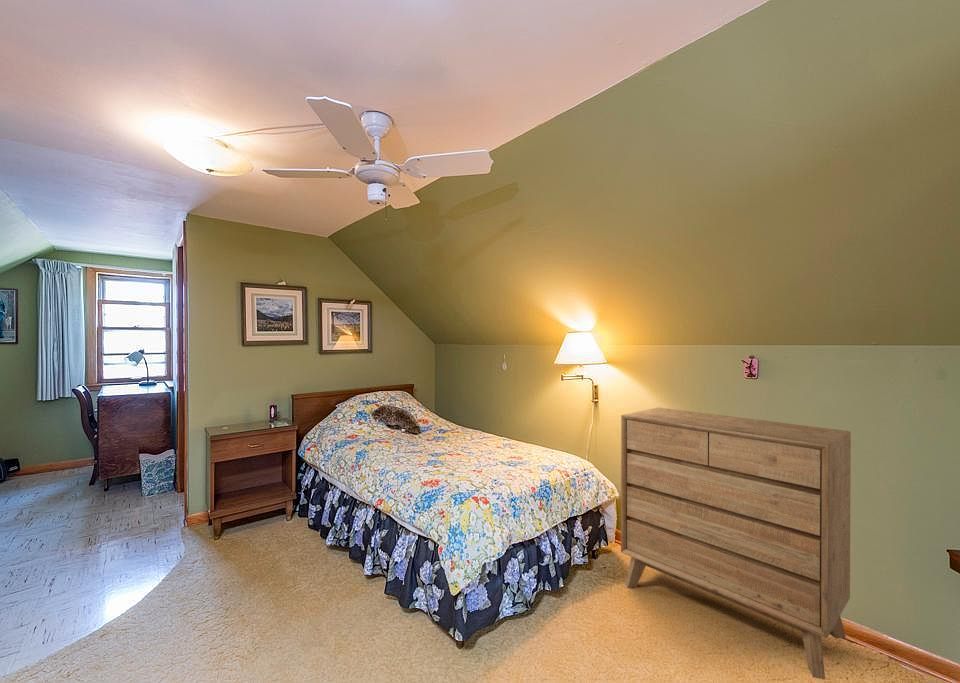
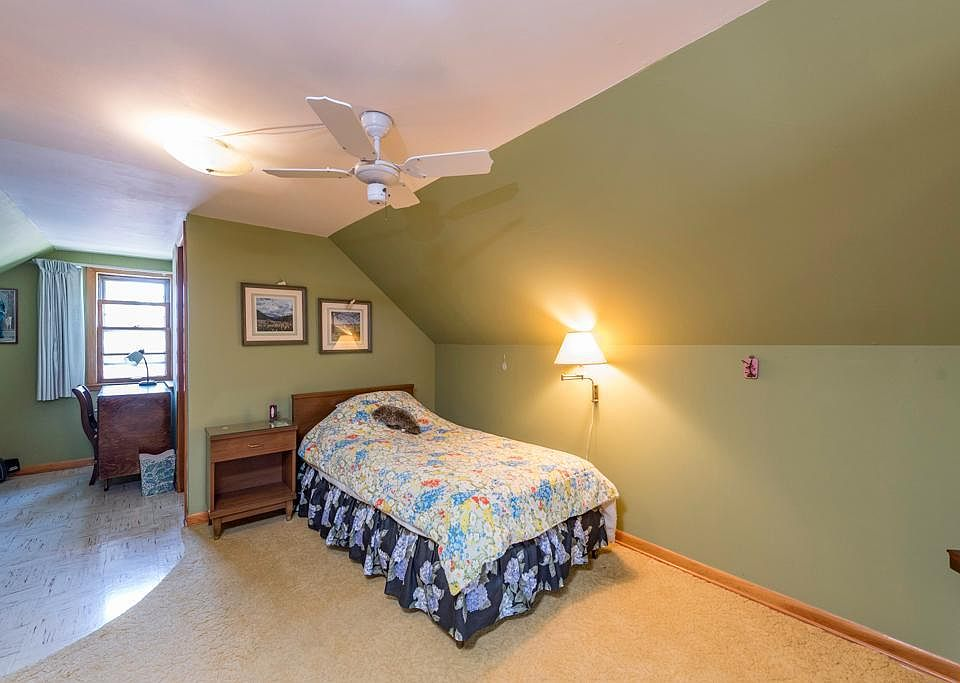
- dresser [620,407,852,680]
